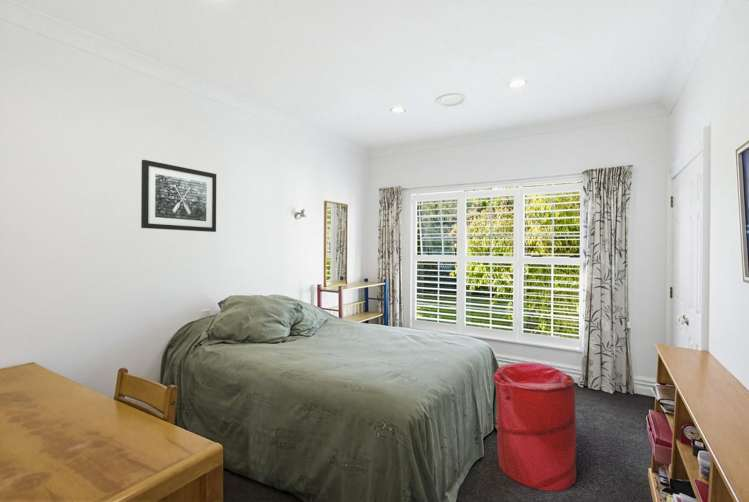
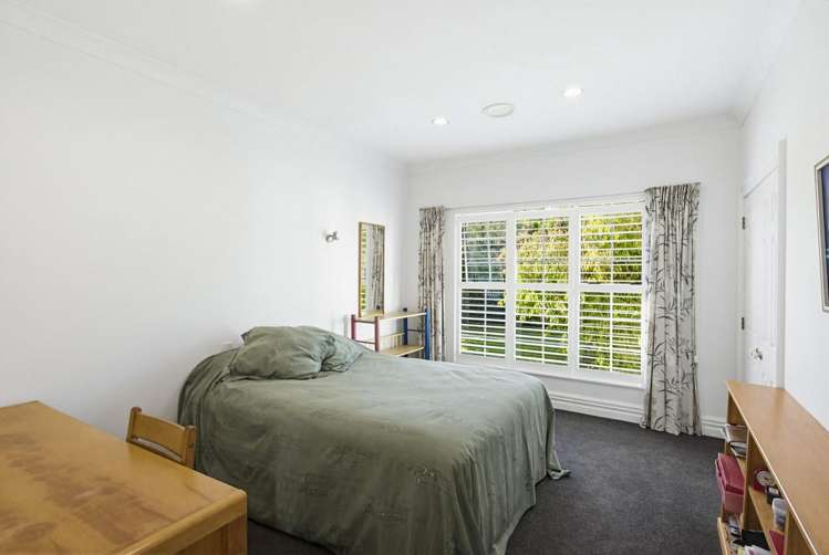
- wall art [140,159,217,233]
- laundry hamper [493,361,577,492]
